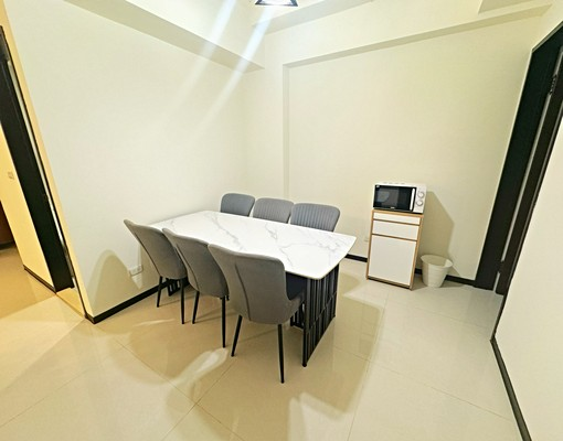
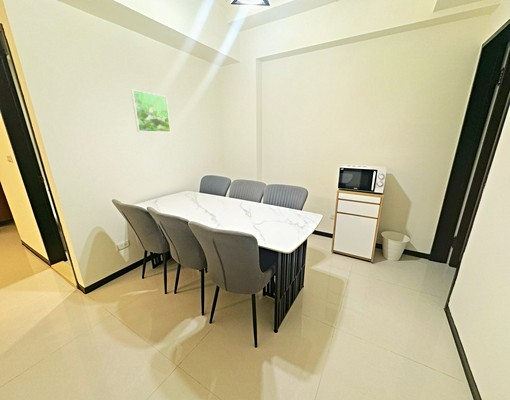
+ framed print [130,89,172,133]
